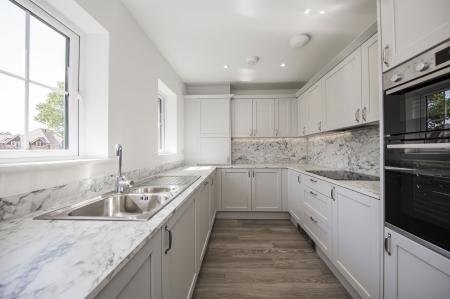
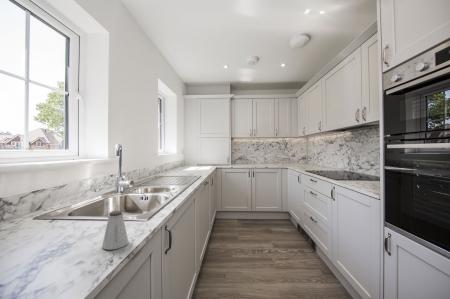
+ saltshaker [101,210,129,251]
